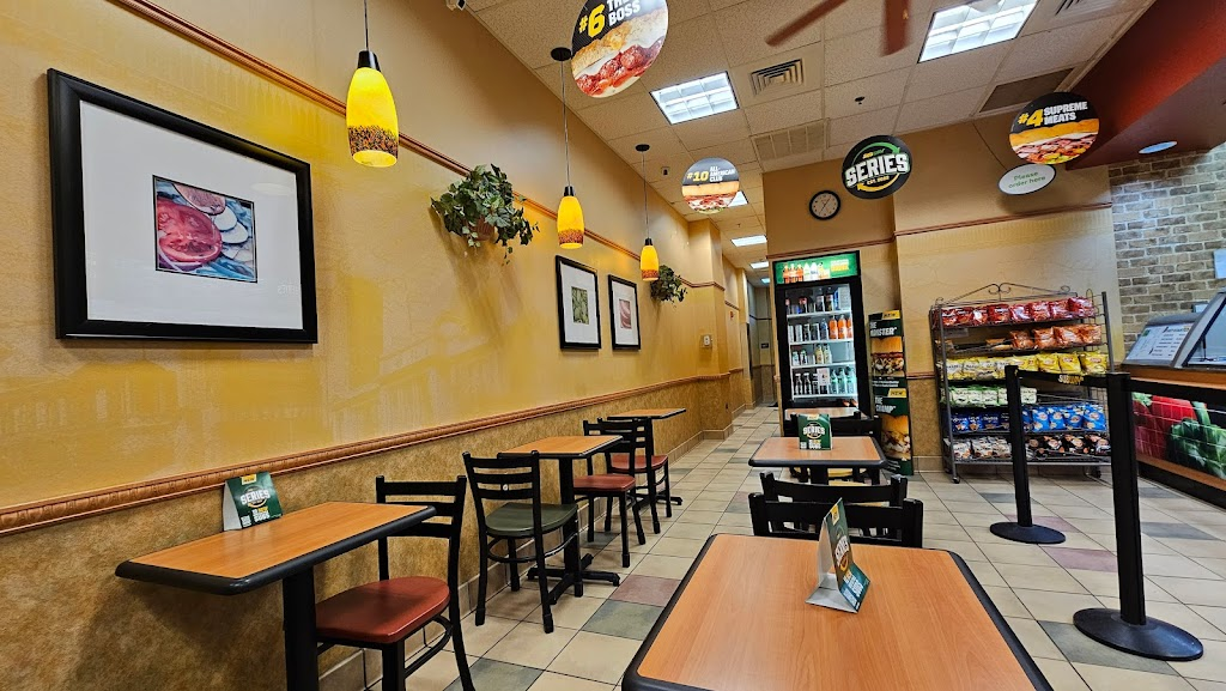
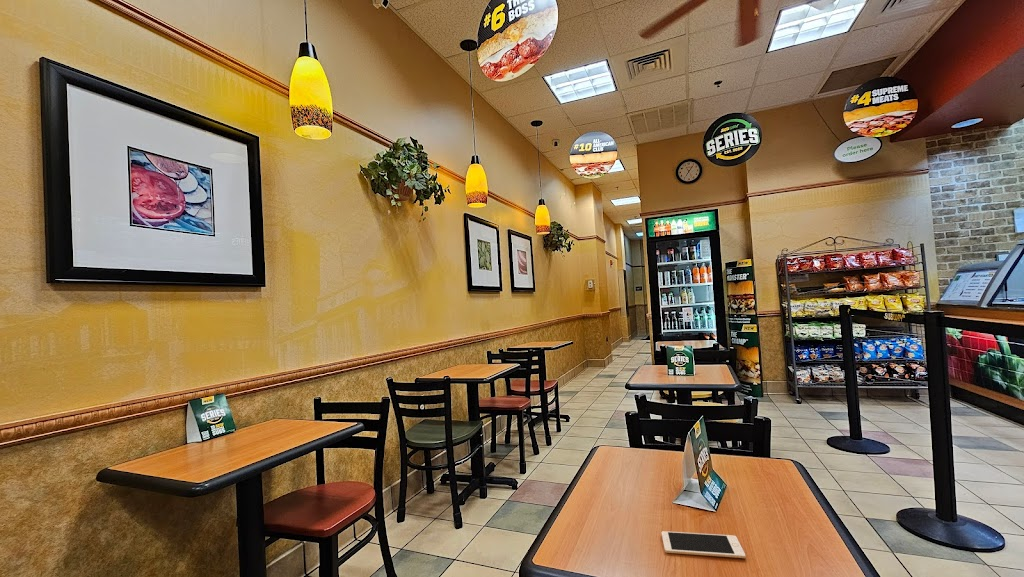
+ cell phone [661,530,747,559]
